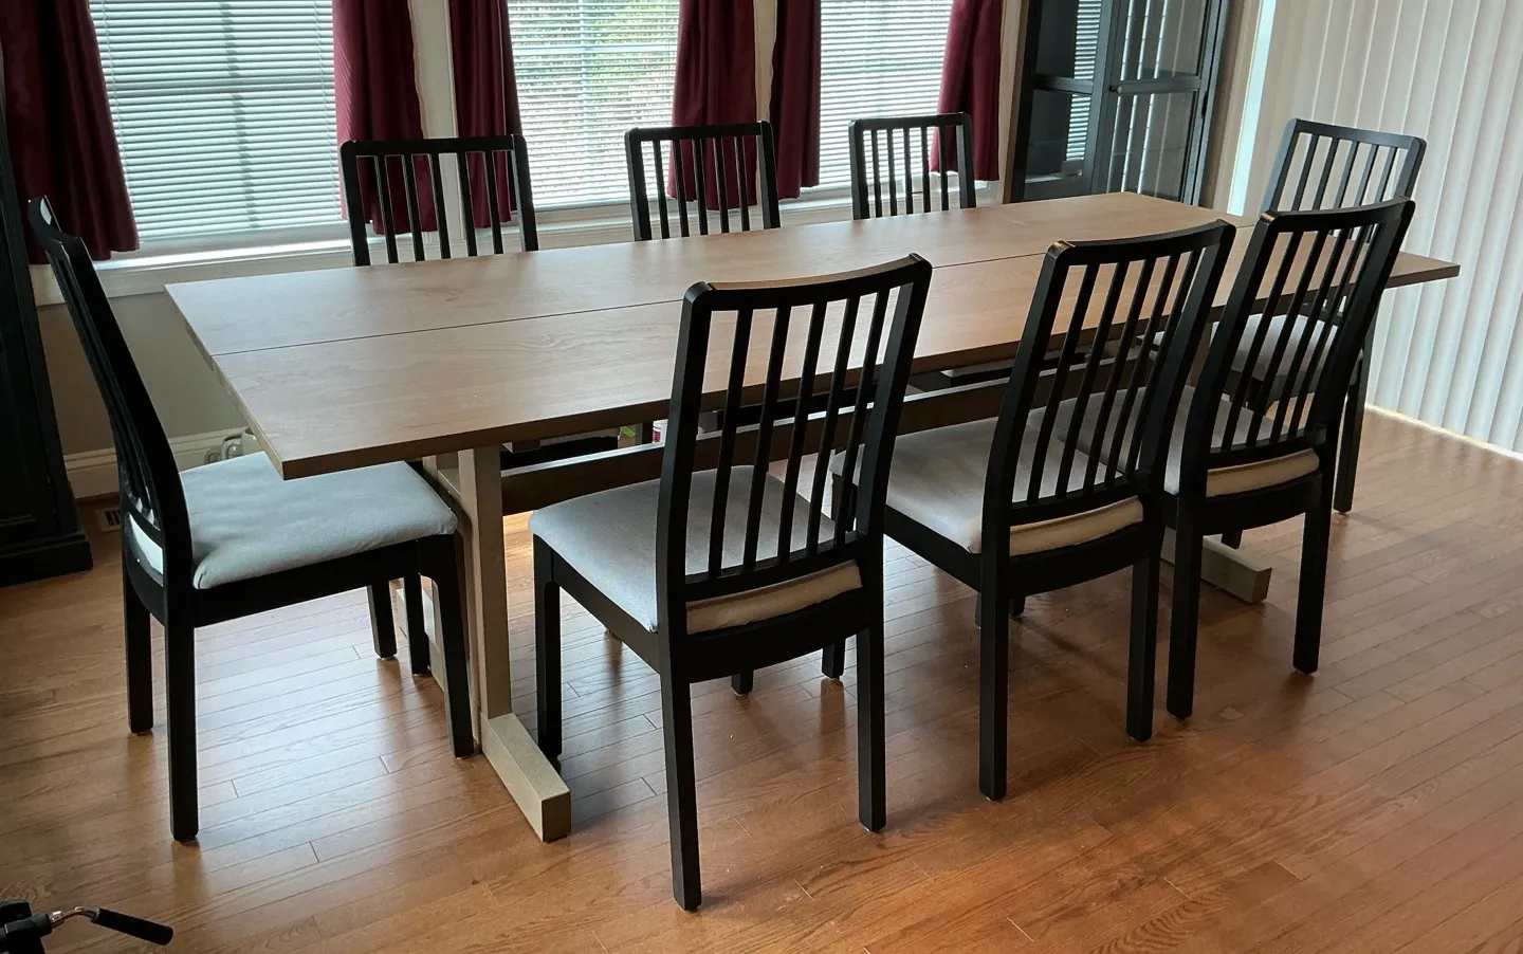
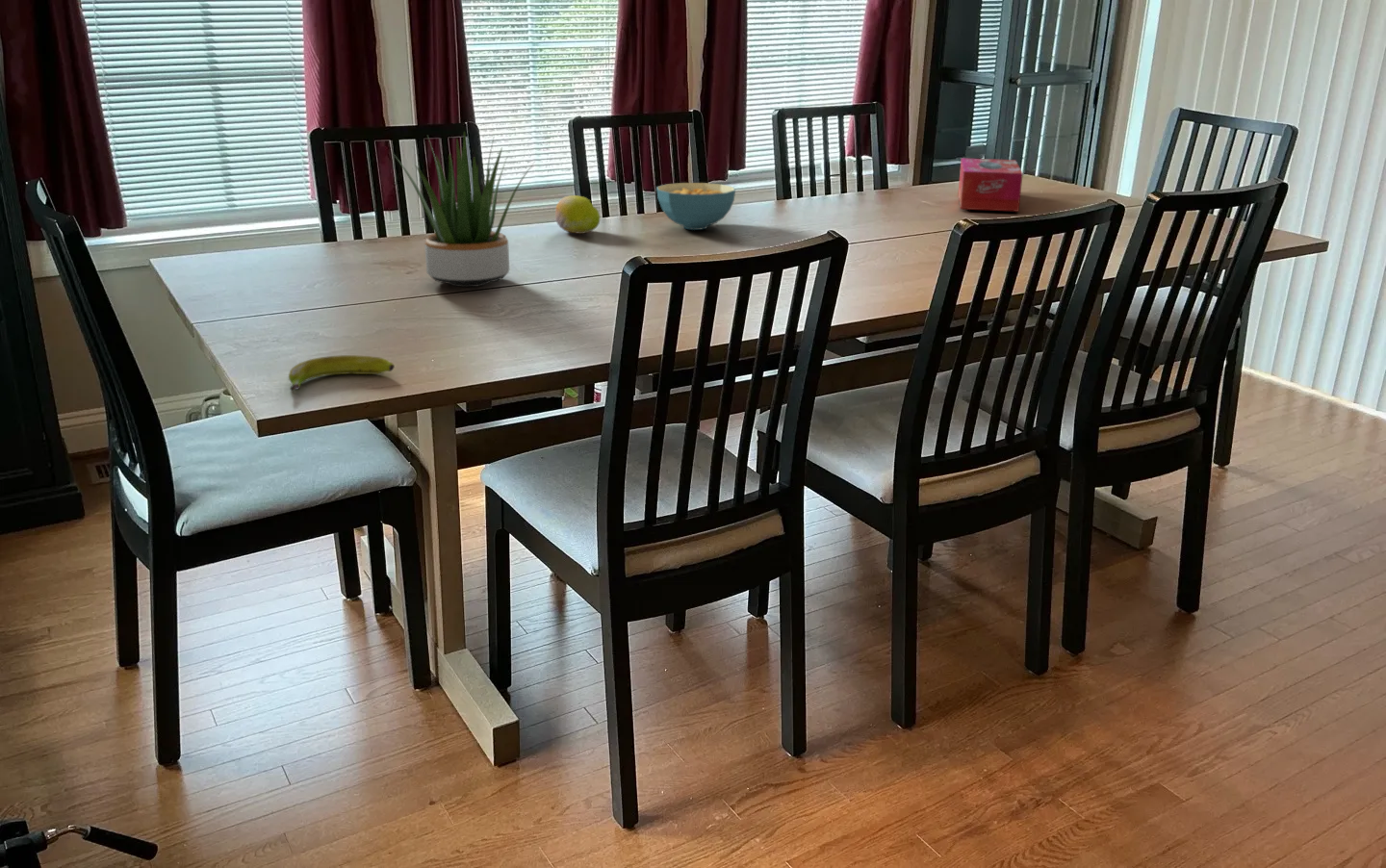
+ potted plant [391,131,535,288]
+ banana [288,354,396,394]
+ tissue box [958,157,1024,213]
+ cereal bowl [655,182,736,231]
+ fruit [554,194,602,235]
